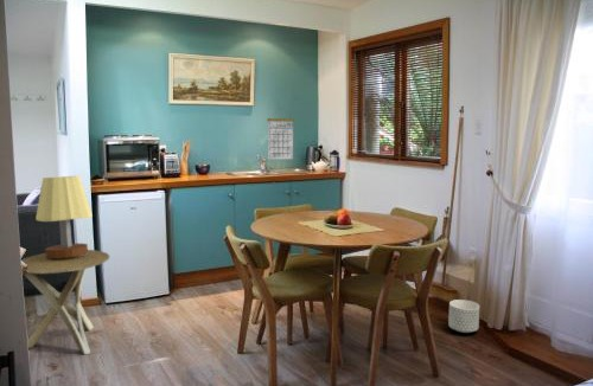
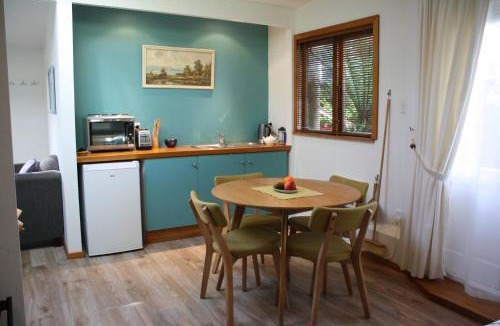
- planter [447,298,480,334]
- calendar [267,109,295,161]
- side table [21,249,110,355]
- table lamp [34,175,94,258]
